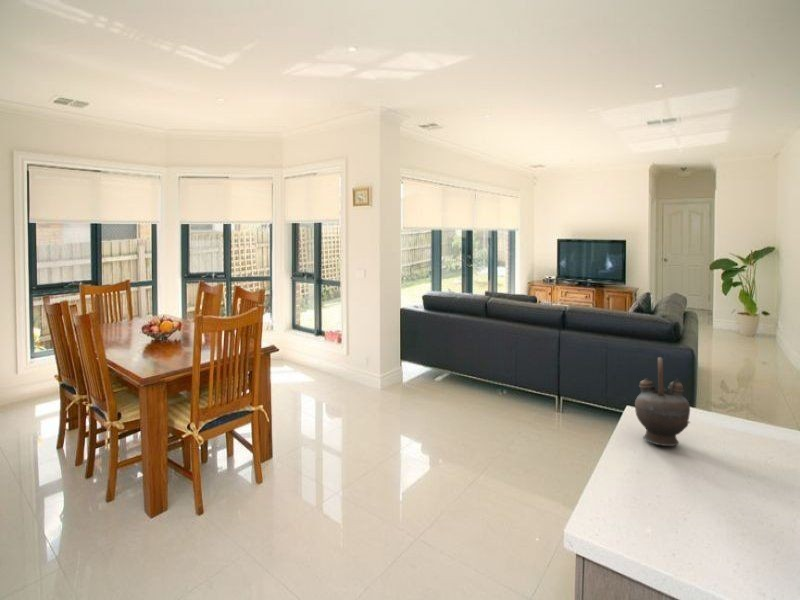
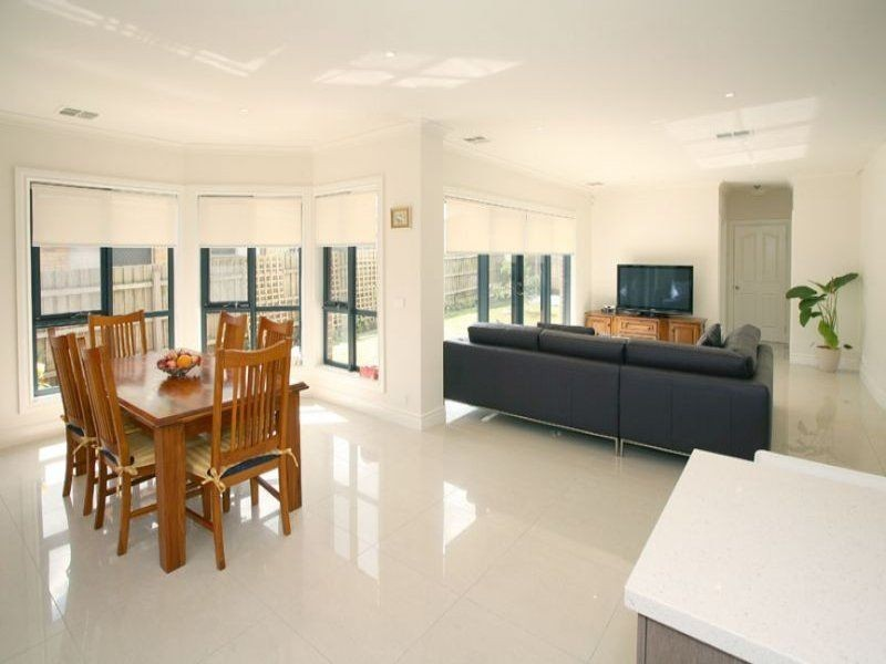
- teapot [634,356,691,447]
